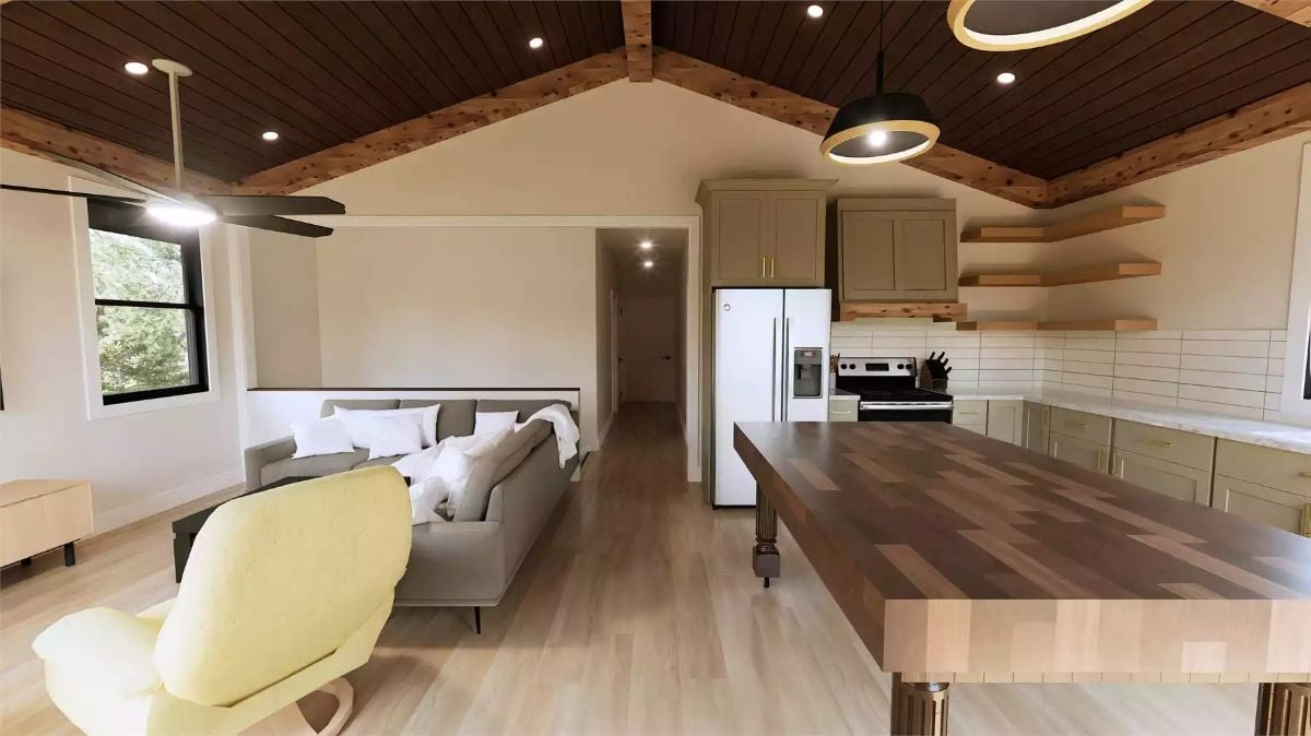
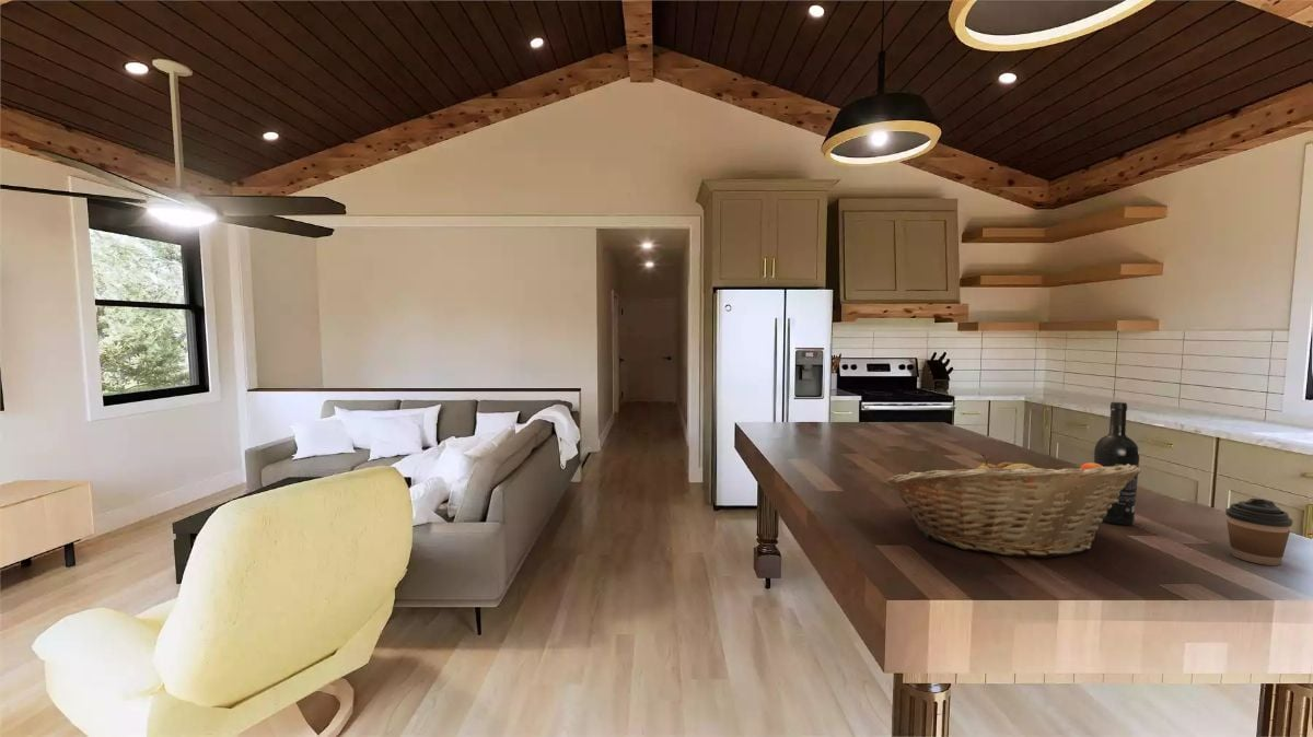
+ fruit basket [885,453,1142,559]
+ coffee cup [1224,498,1294,566]
+ wine bottle [1093,401,1140,526]
